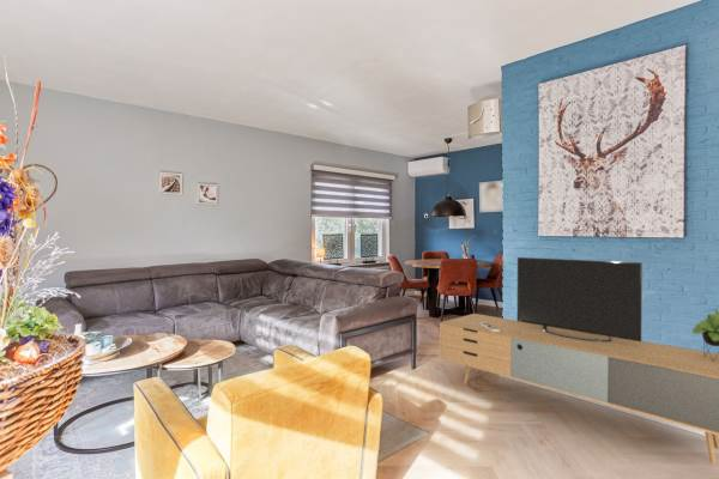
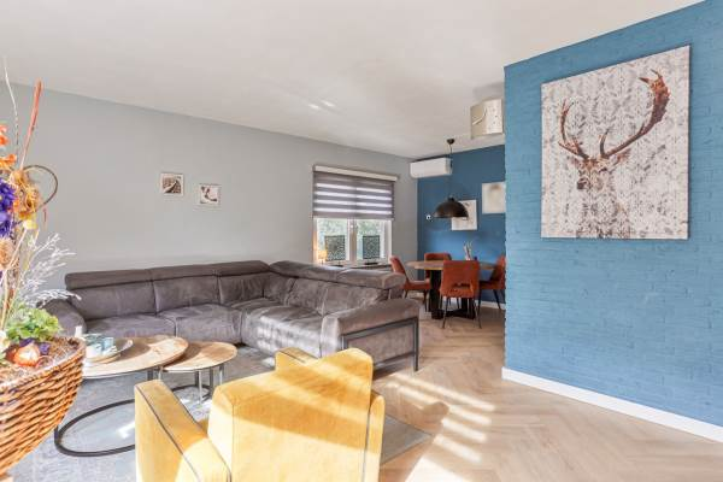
- media console [439,256,719,466]
